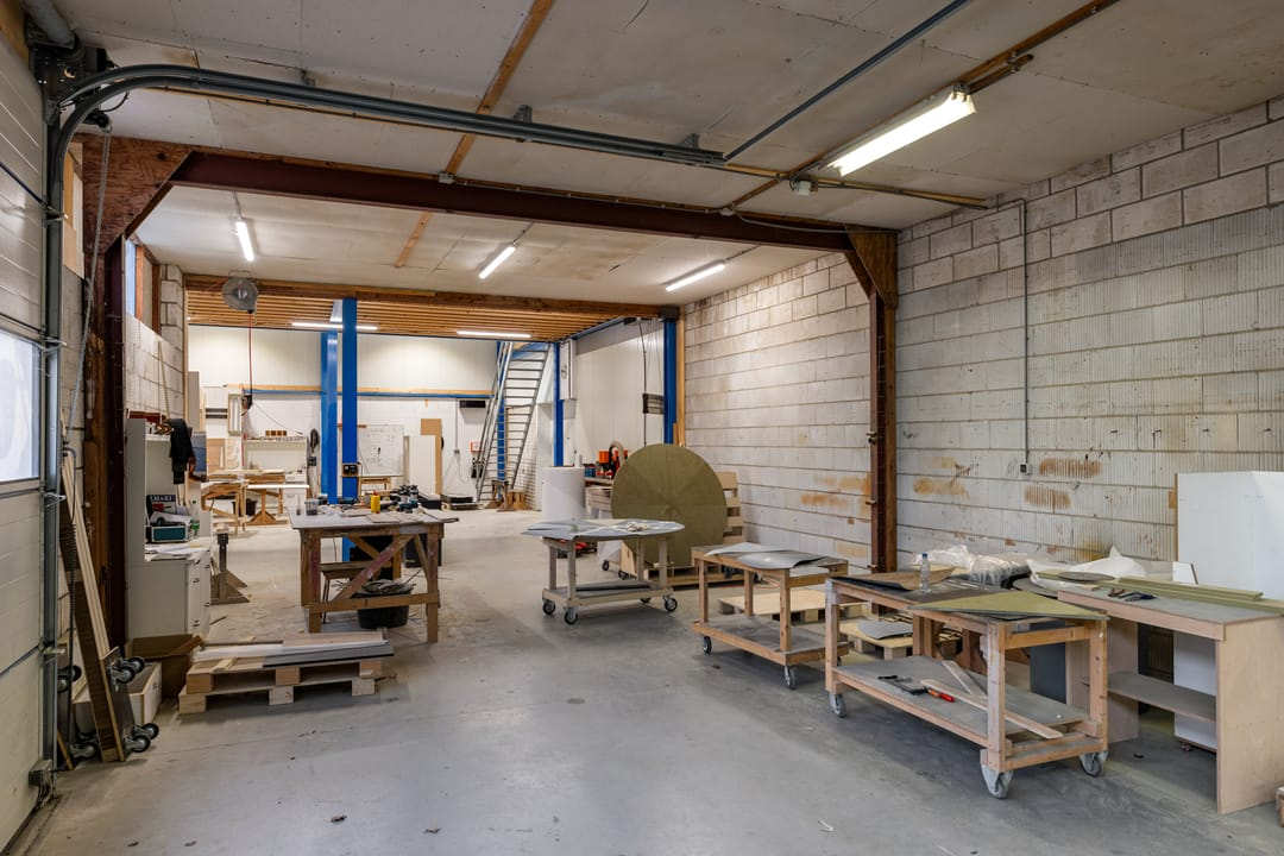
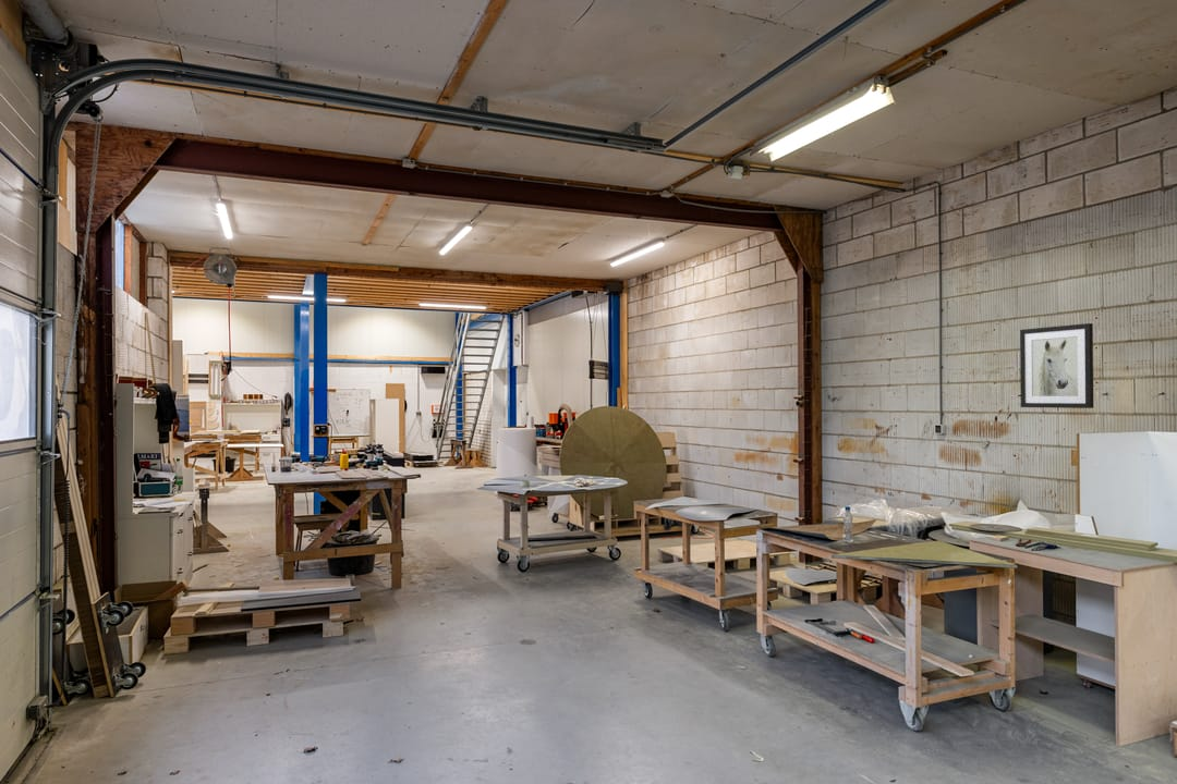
+ wall art [1019,322,1094,409]
